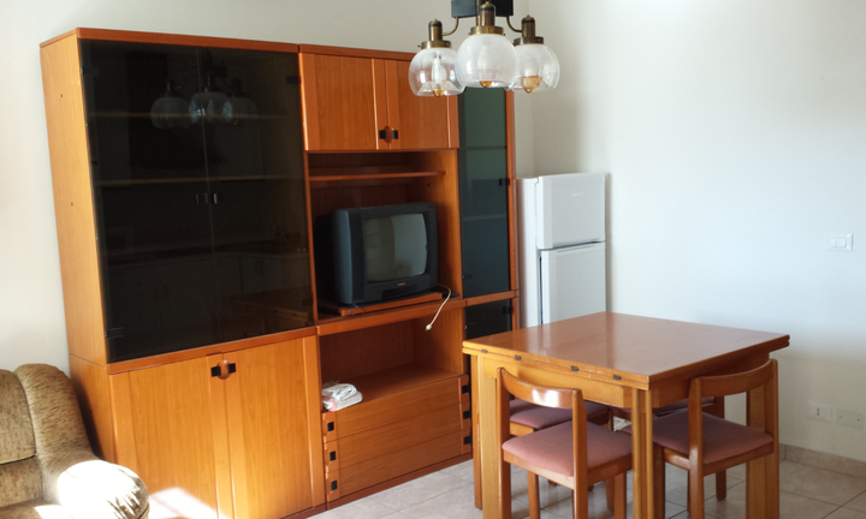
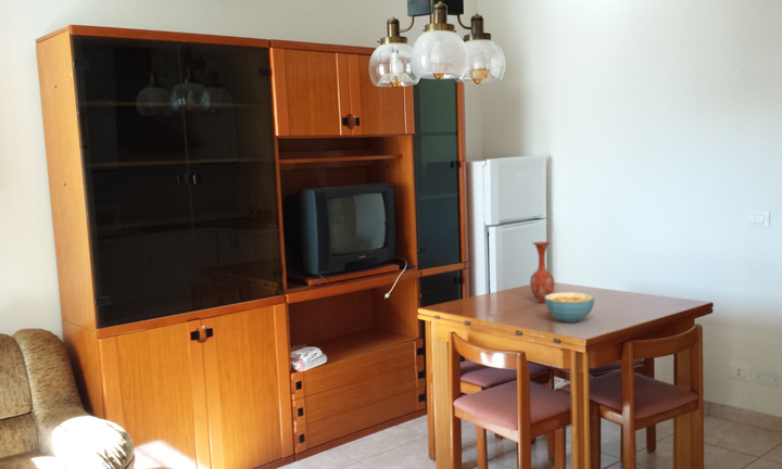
+ vase [529,241,555,304]
+ cereal bowl [545,291,595,324]
